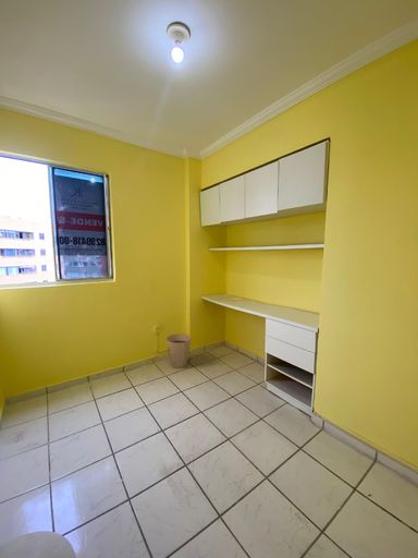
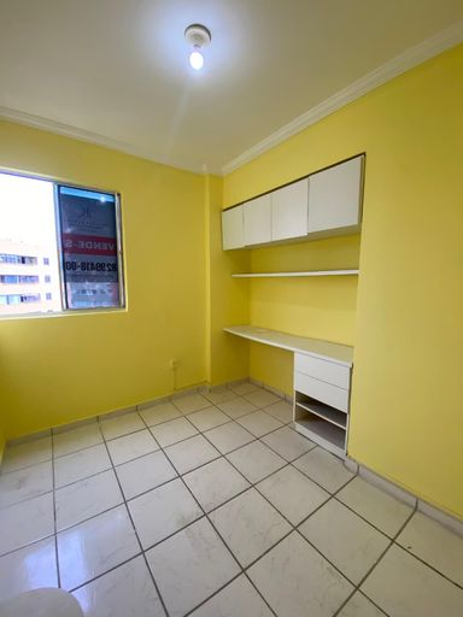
- trash can [165,332,193,369]
